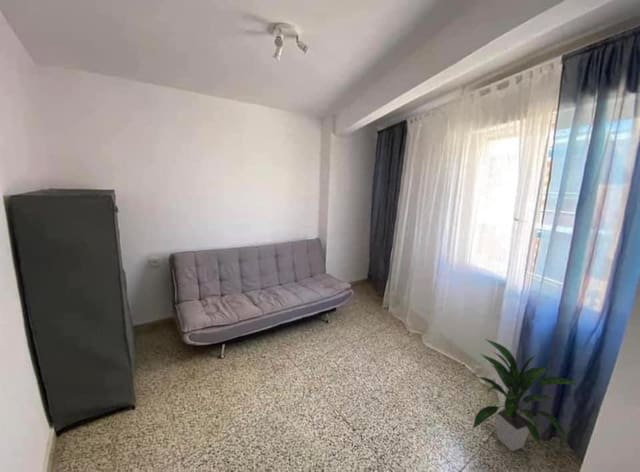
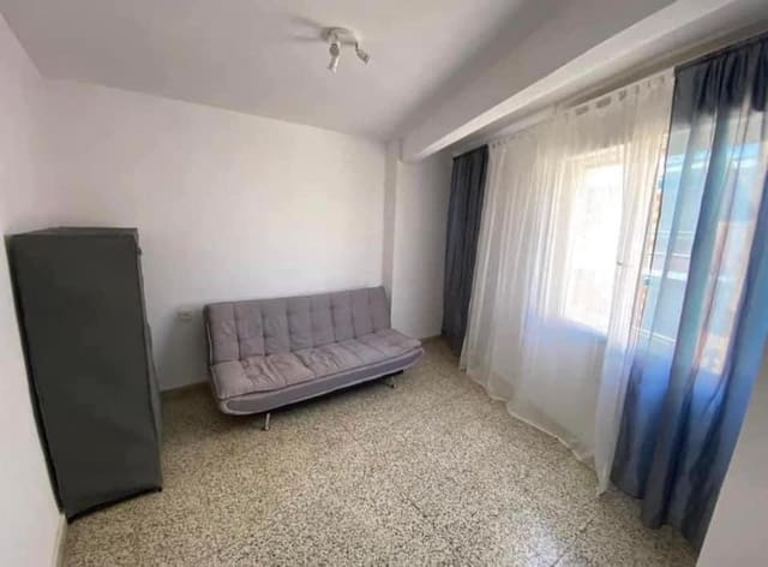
- indoor plant [471,338,579,452]
